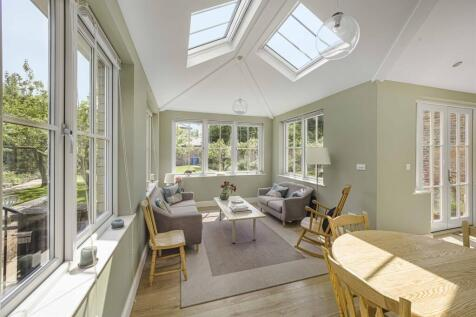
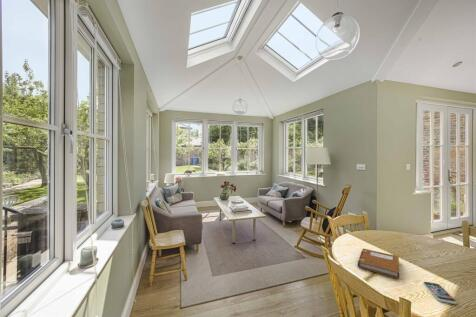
+ notebook [357,248,400,280]
+ smartphone [422,281,457,305]
